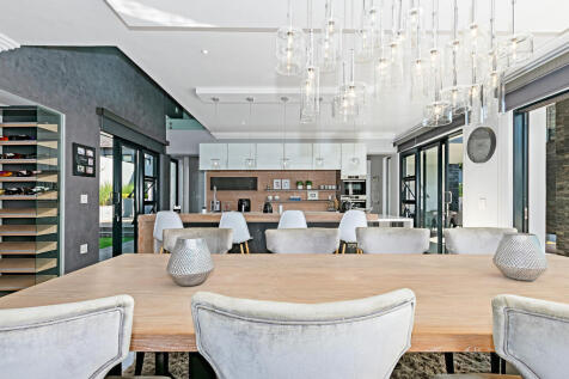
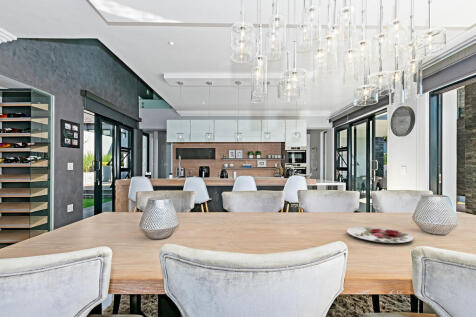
+ plate [346,226,414,244]
